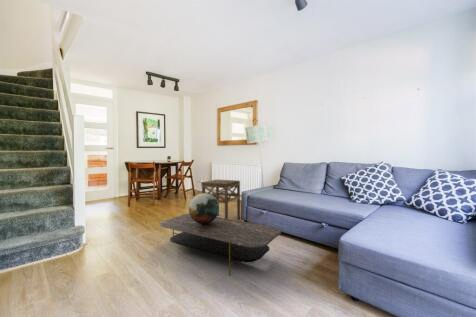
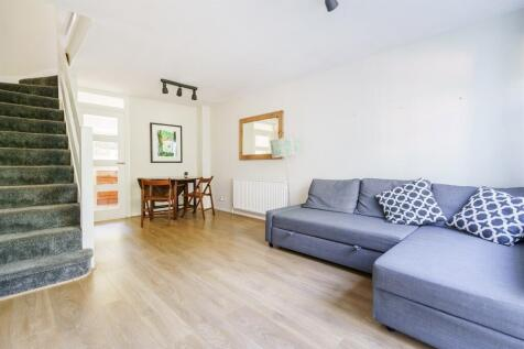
- coffee table [158,213,282,277]
- decorative globe [188,192,220,224]
- side table [200,178,241,220]
